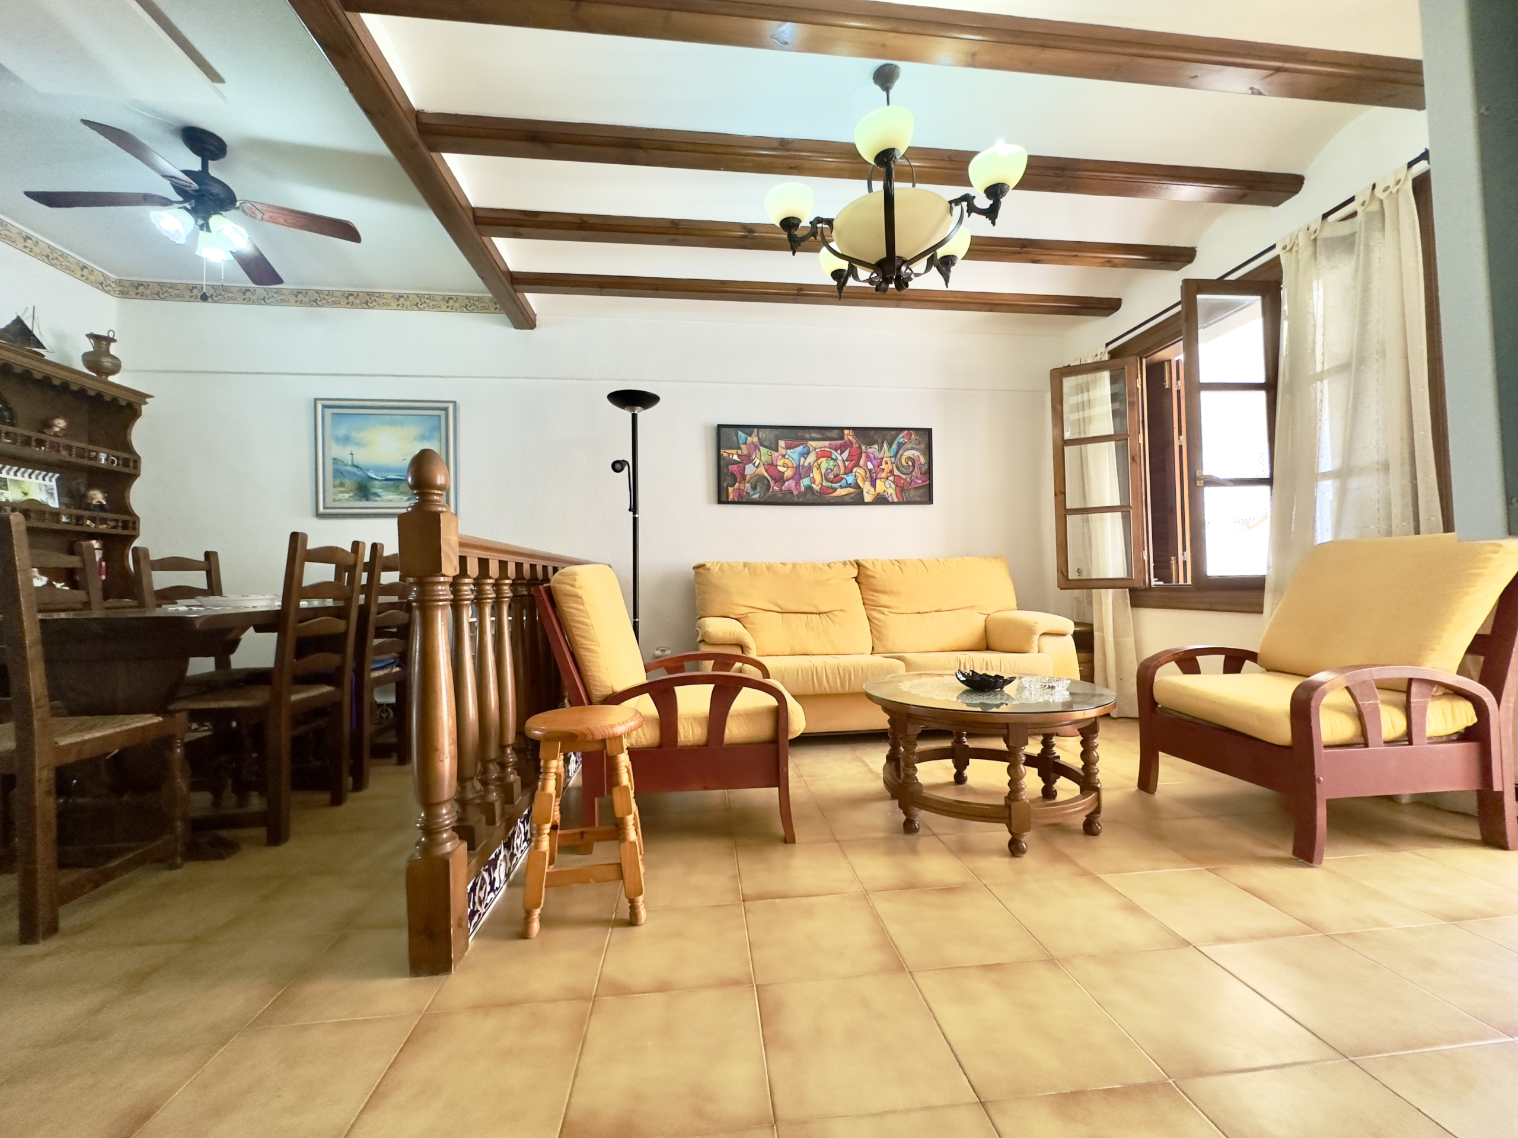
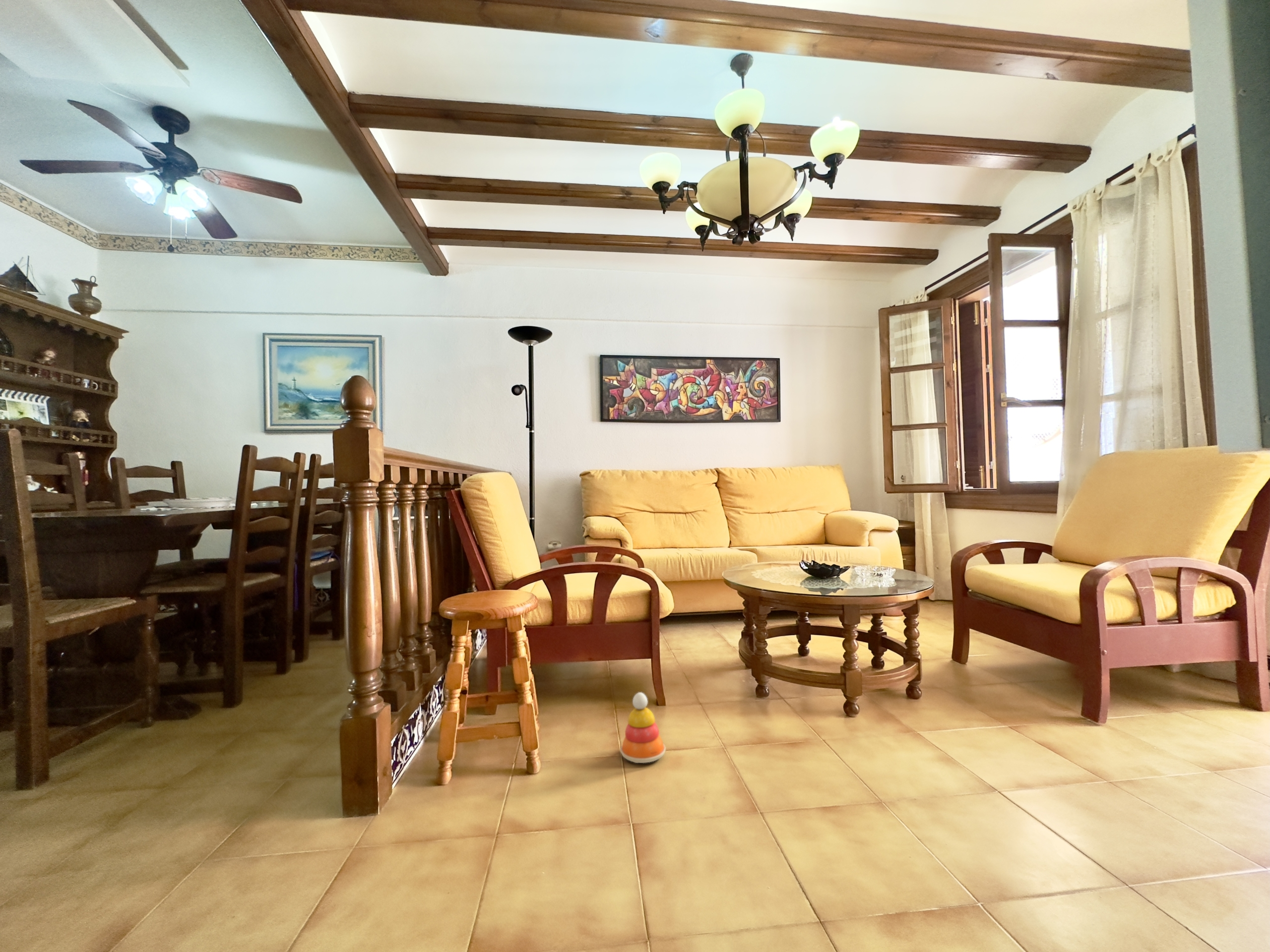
+ stacking toy [620,692,666,764]
